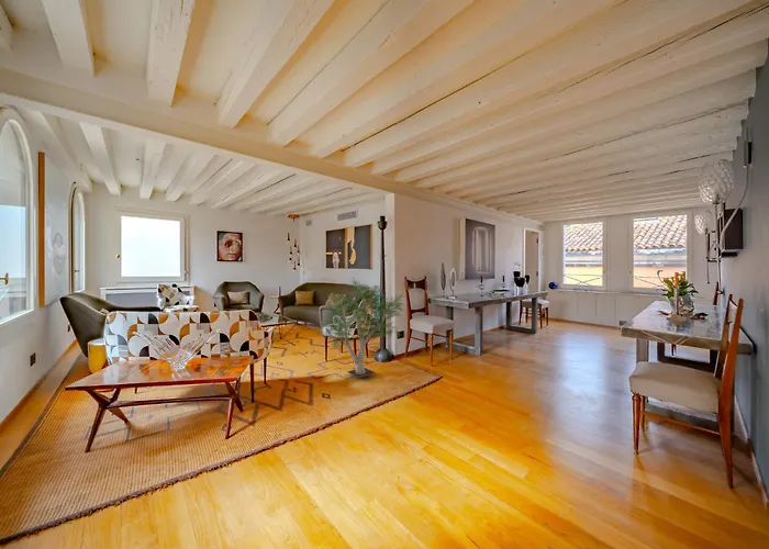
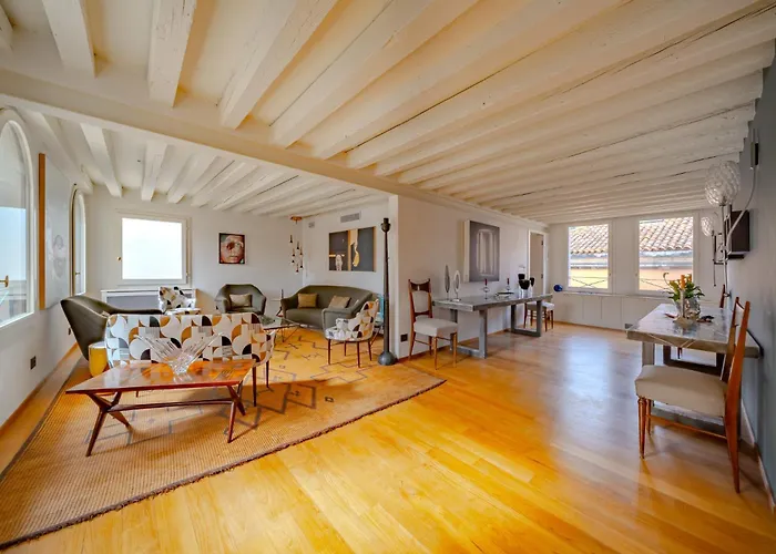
- potted tree [320,277,405,379]
